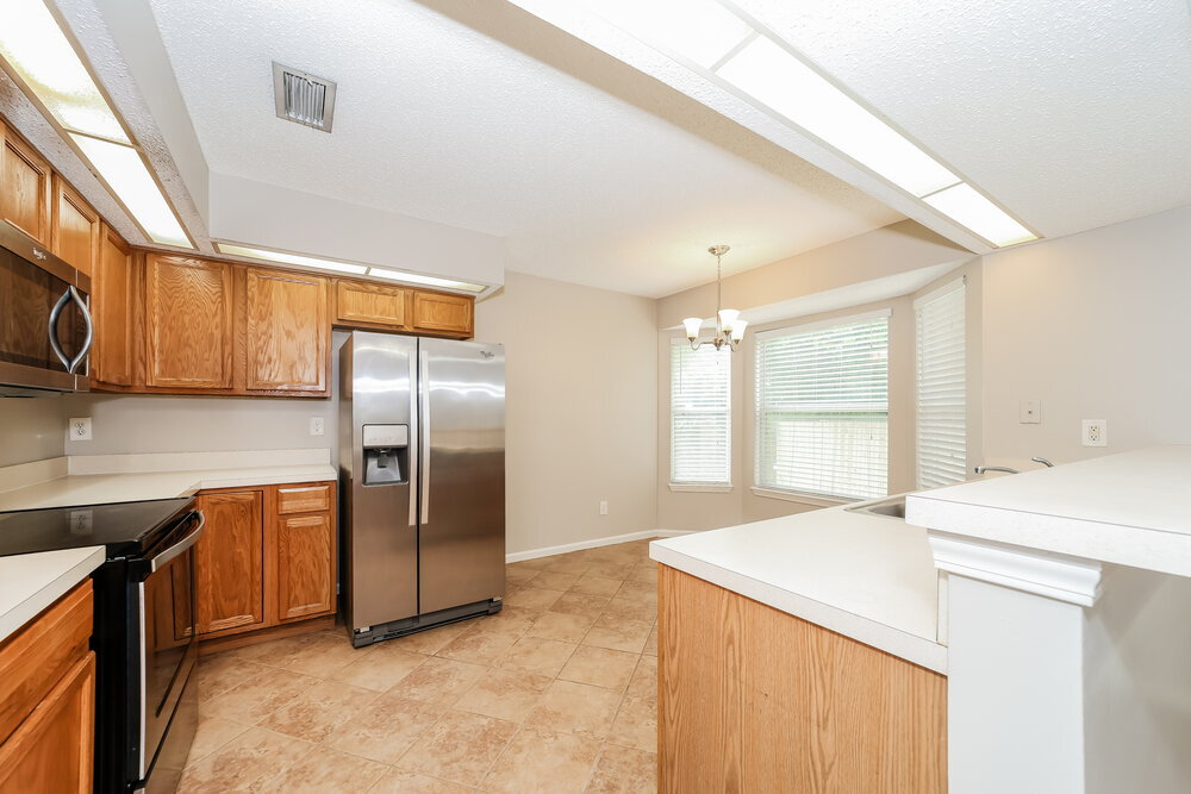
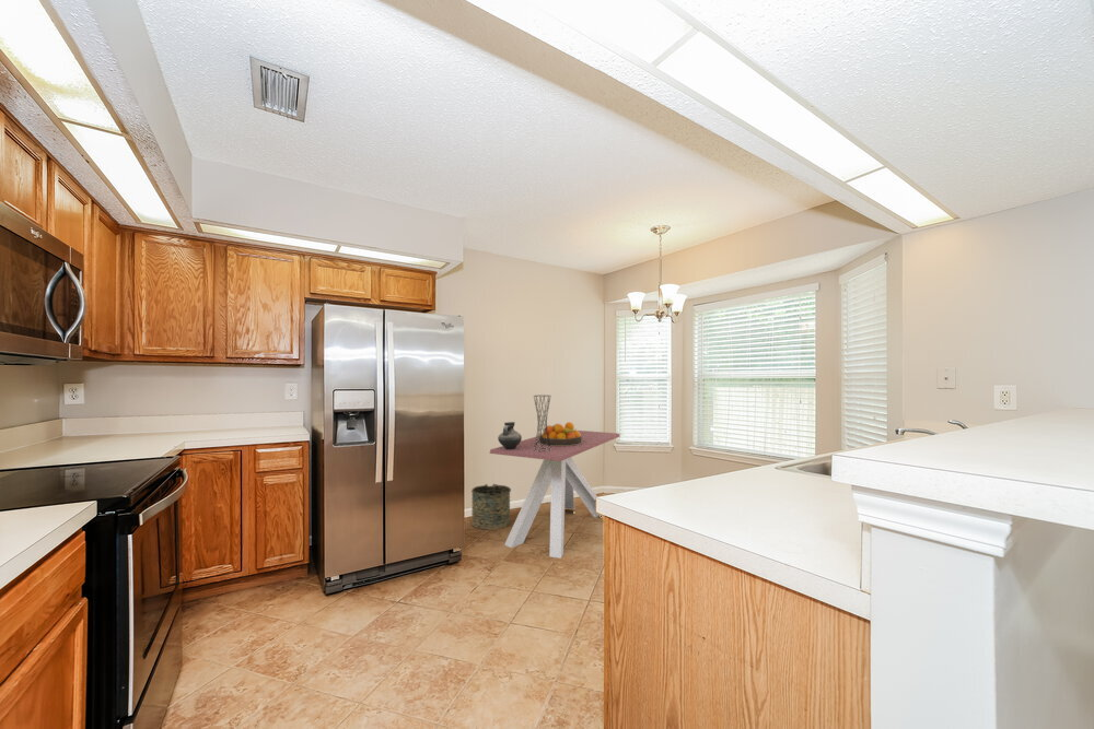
+ dining table [489,430,621,560]
+ ceramic pitcher [497,421,523,449]
+ bucket [470,483,512,531]
+ vase [533,393,551,451]
+ fruit bowl [538,421,582,446]
